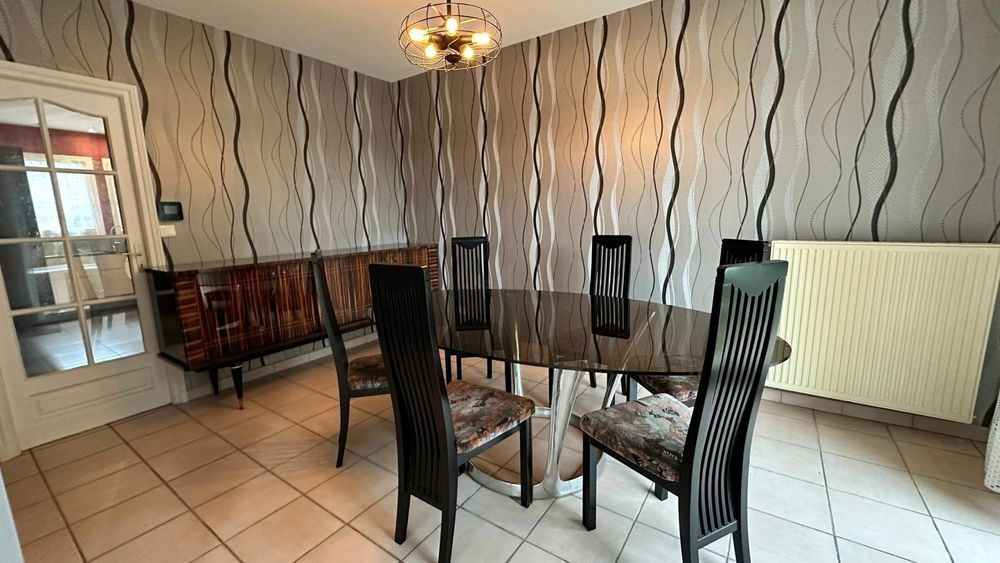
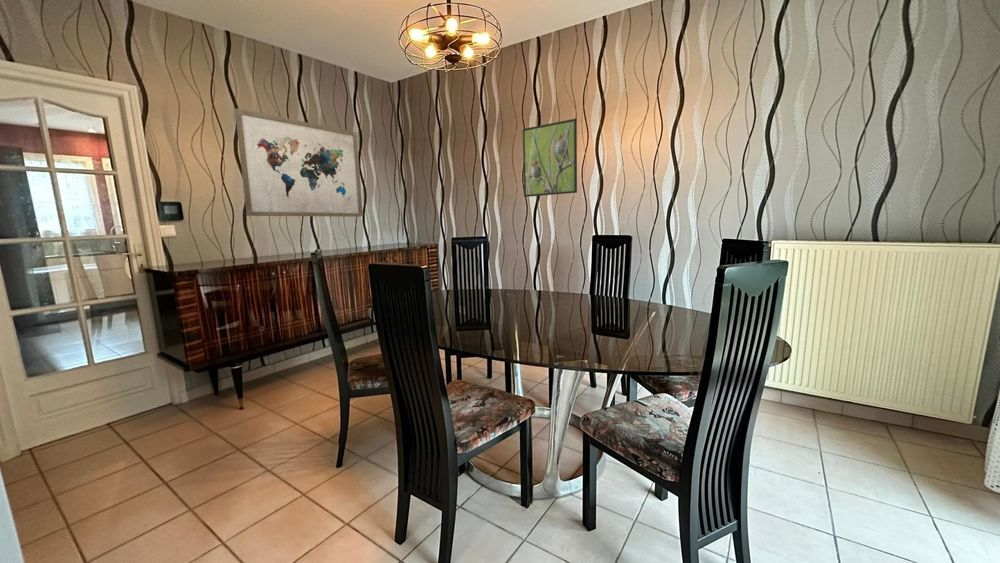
+ wall art [234,107,364,218]
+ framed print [522,118,578,198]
